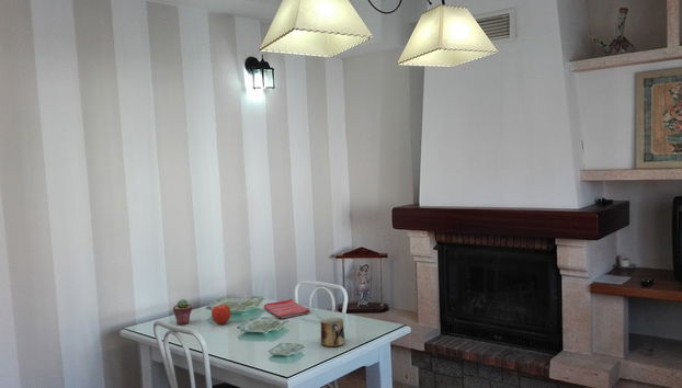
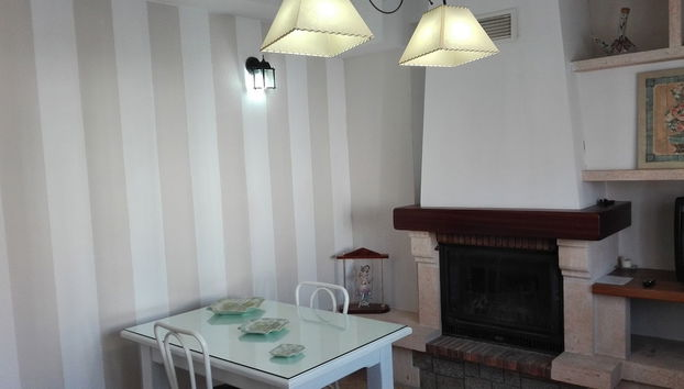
- apple [211,304,232,326]
- mug [319,317,346,349]
- dish towel [263,298,311,319]
- potted succulent [172,298,193,326]
